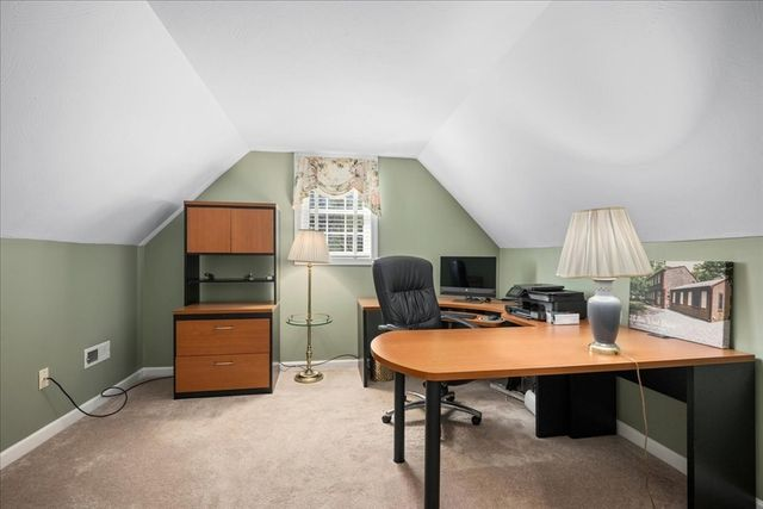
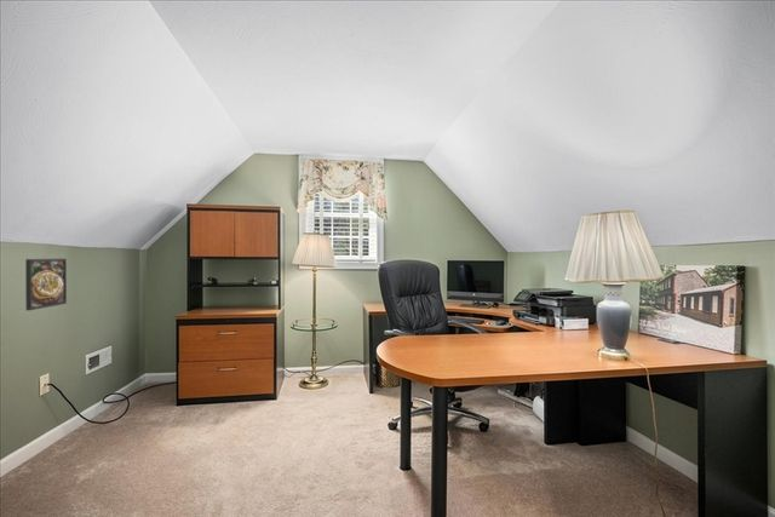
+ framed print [24,258,68,311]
